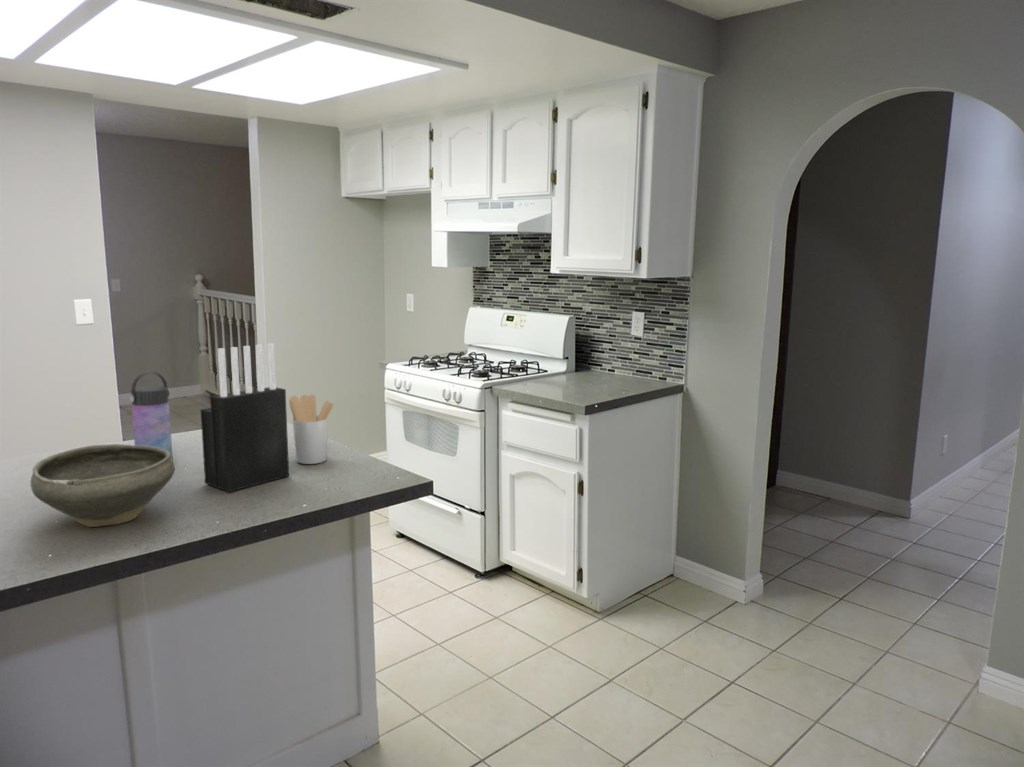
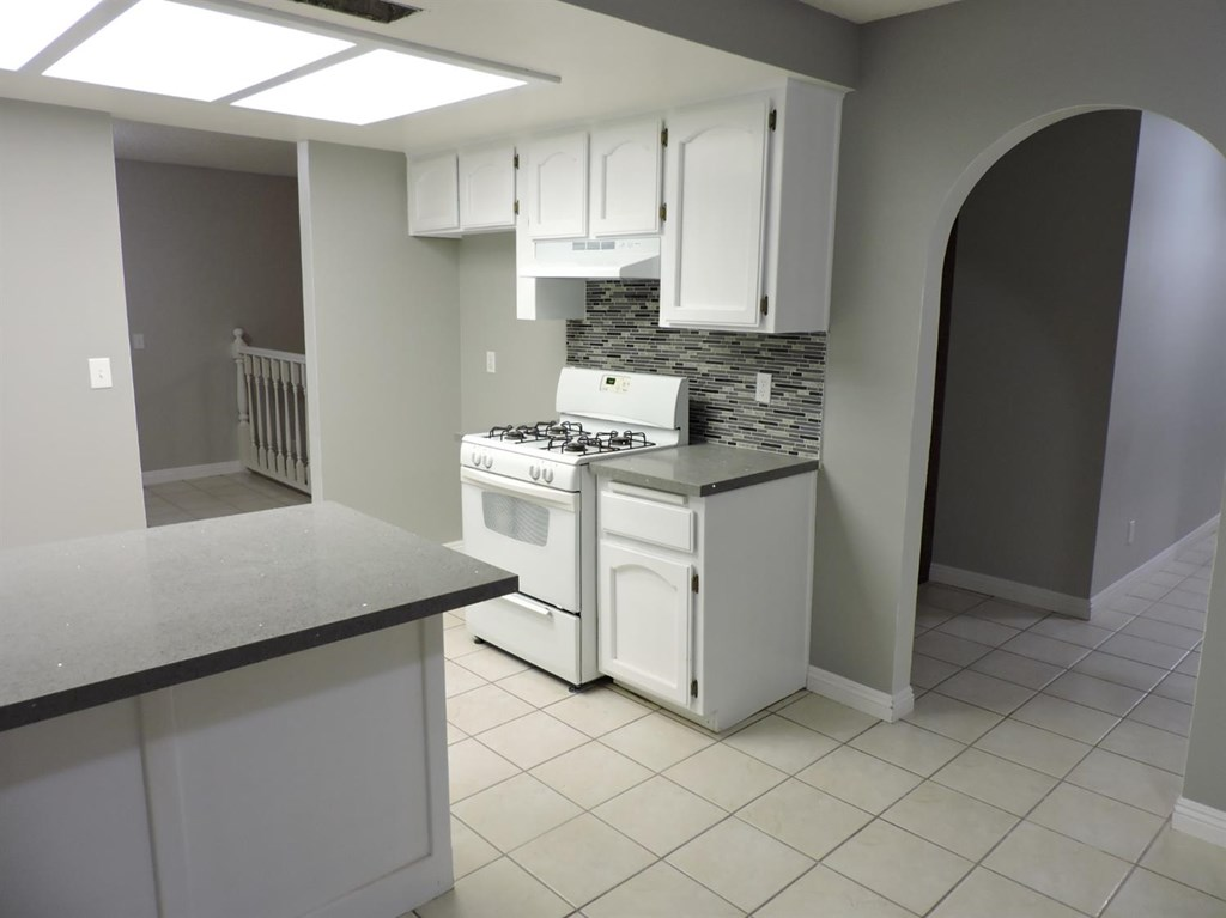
- water bottle [128,371,174,460]
- utensil holder [288,394,334,465]
- bowl [30,443,176,528]
- knife block [200,343,290,493]
